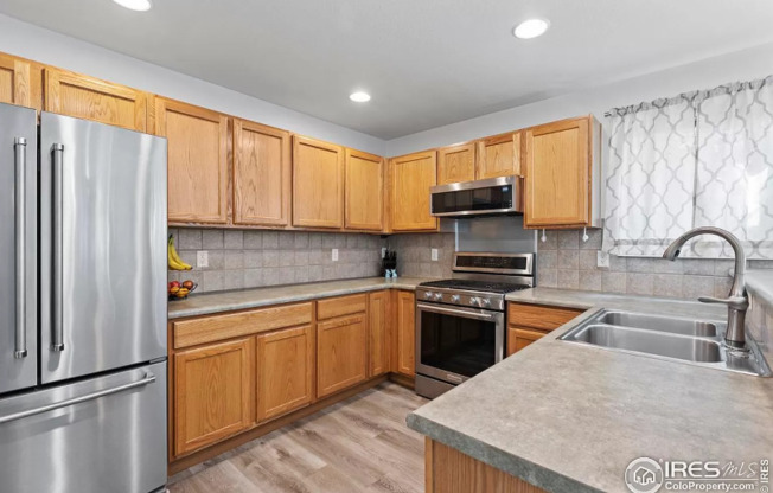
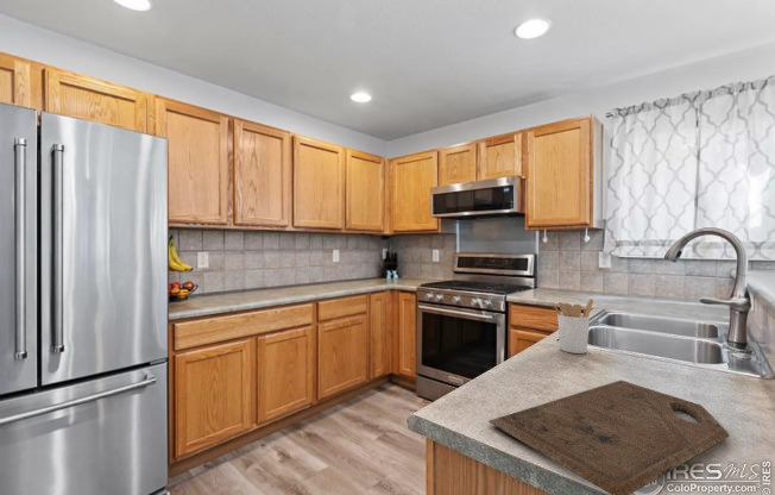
+ utensil holder [550,297,594,355]
+ cutting board [487,380,730,495]
